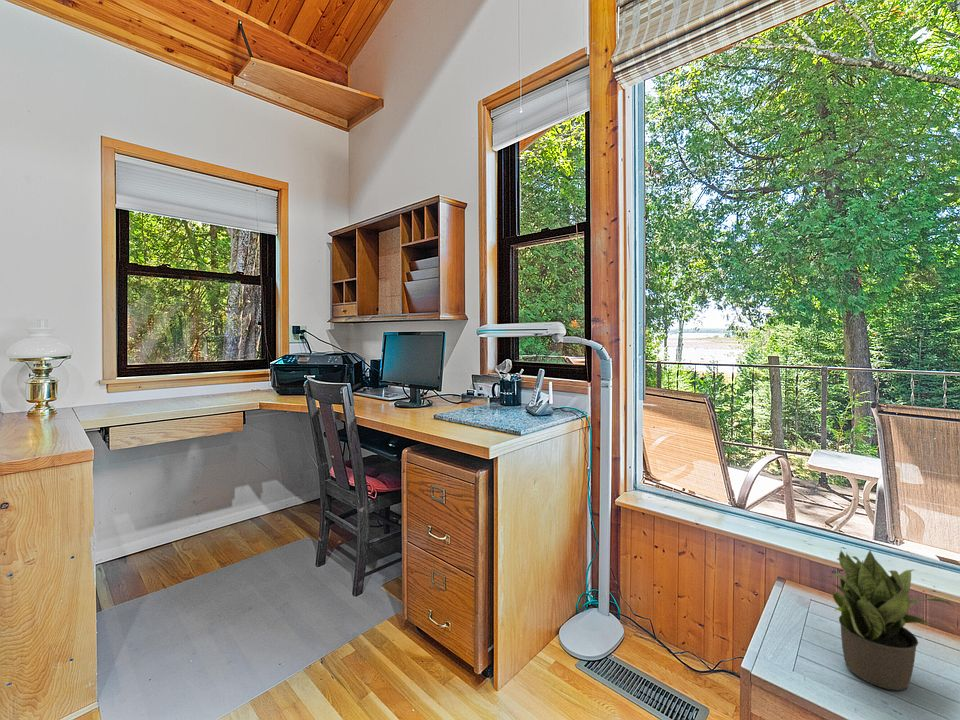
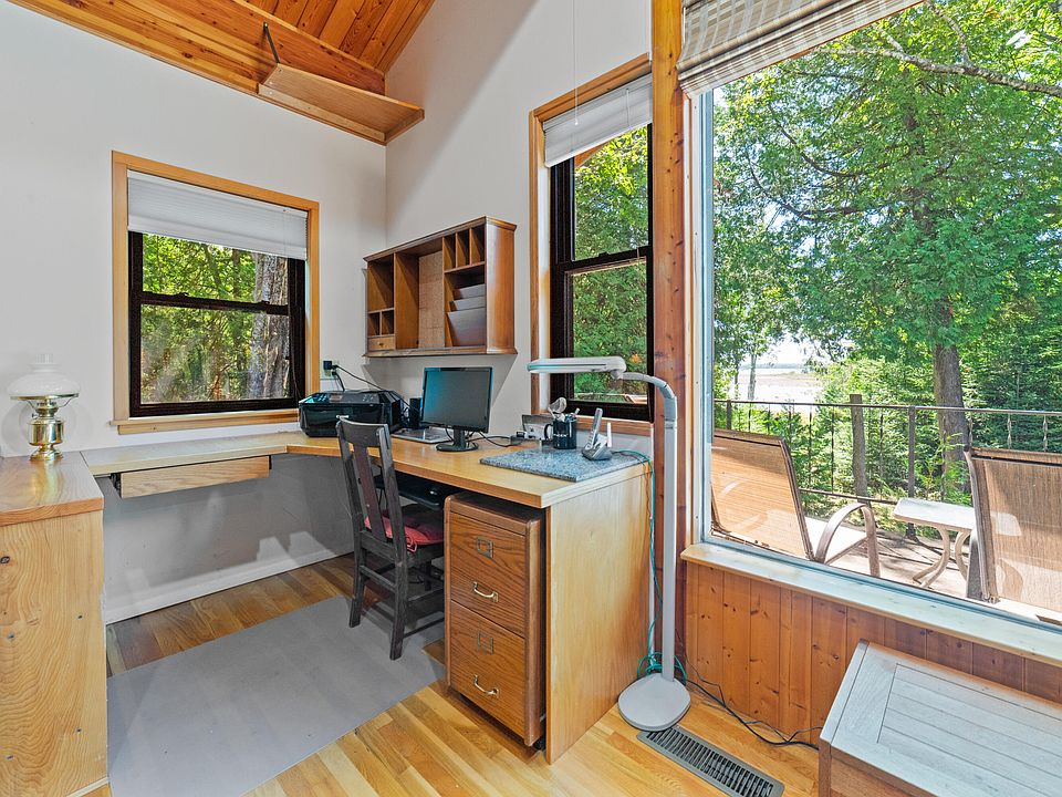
- potted plant [826,549,956,692]
